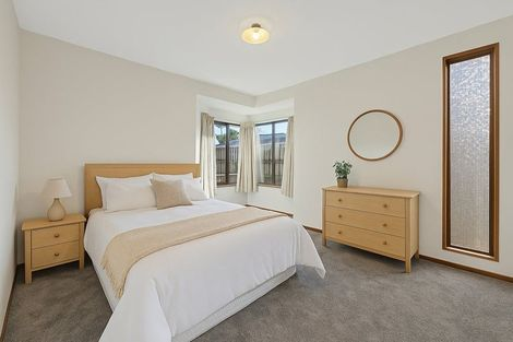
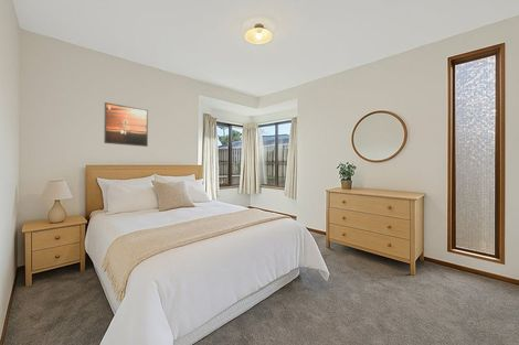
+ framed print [103,101,149,148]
